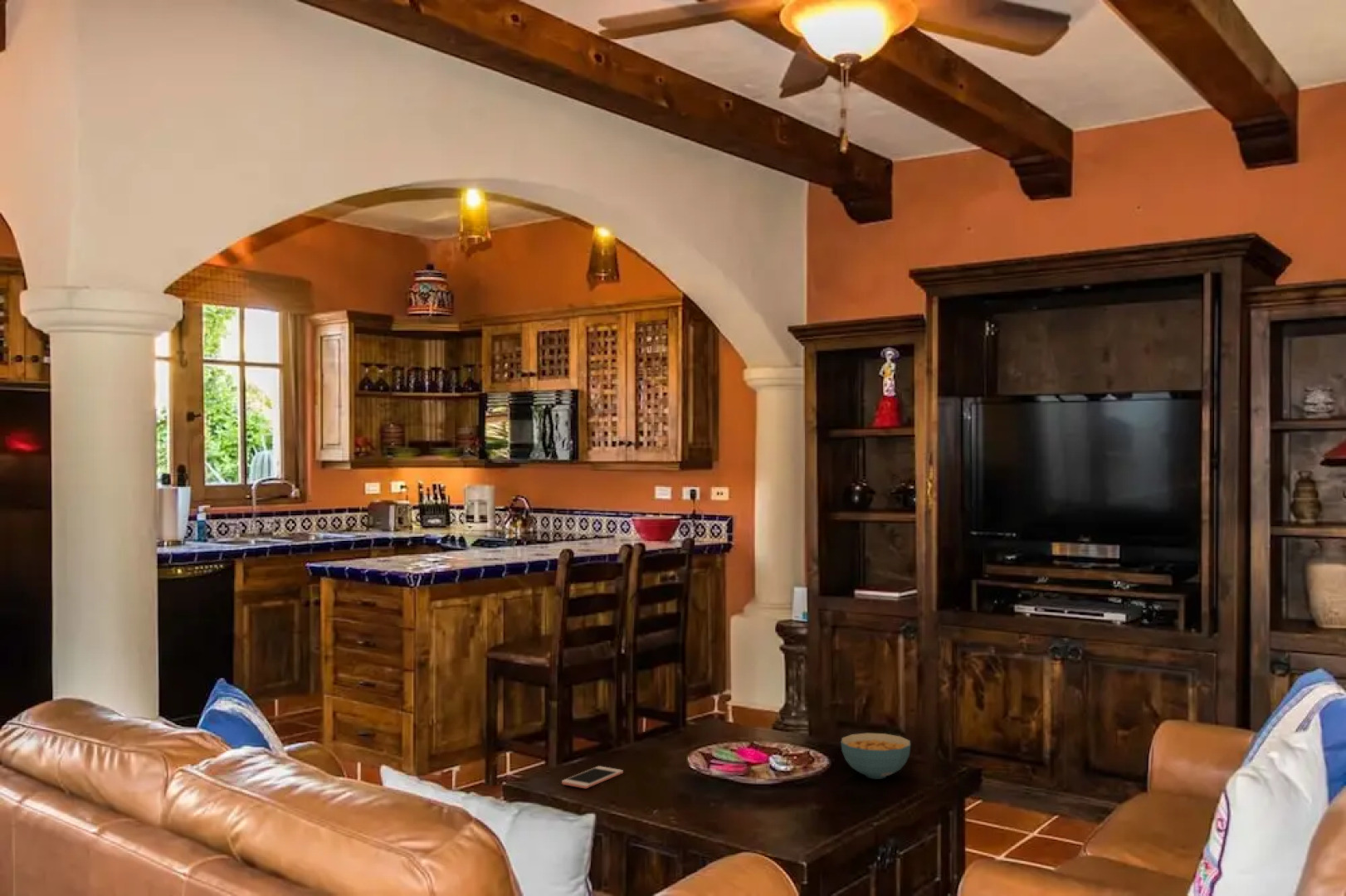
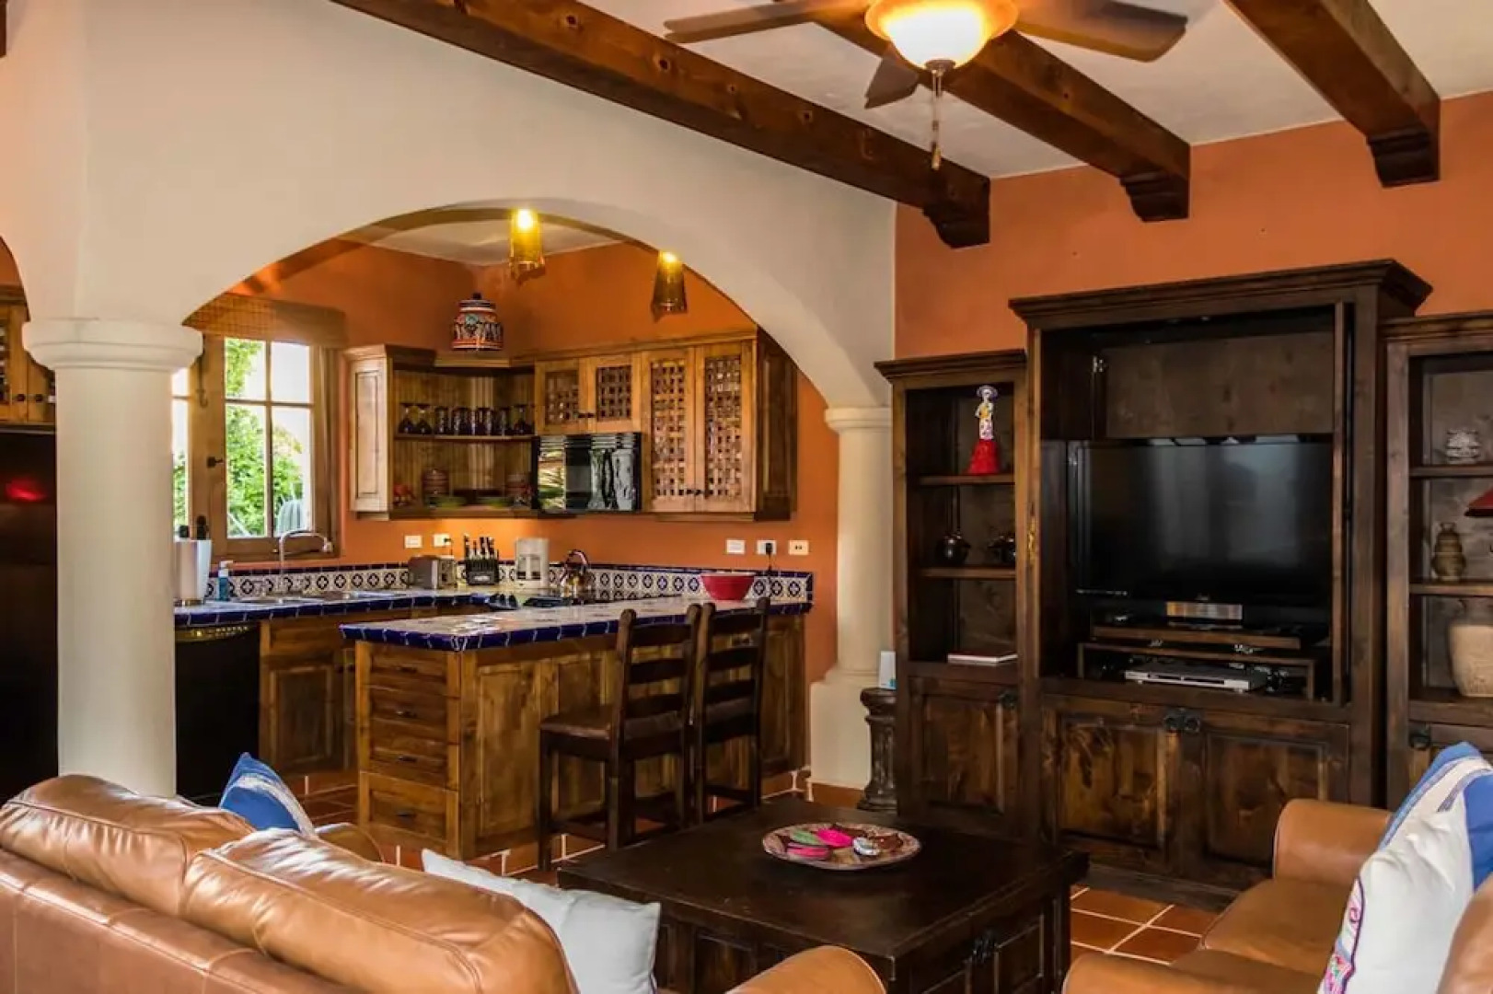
- cereal bowl [840,733,911,780]
- cell phone [561,765,624,789]
